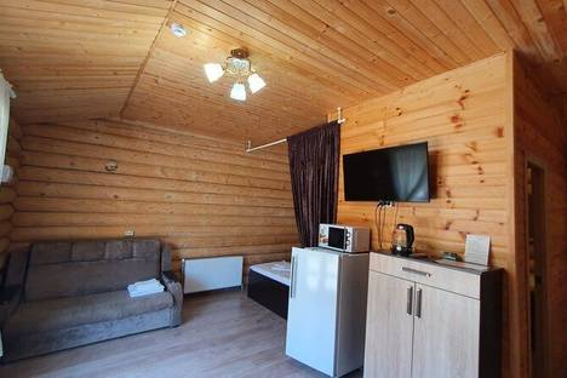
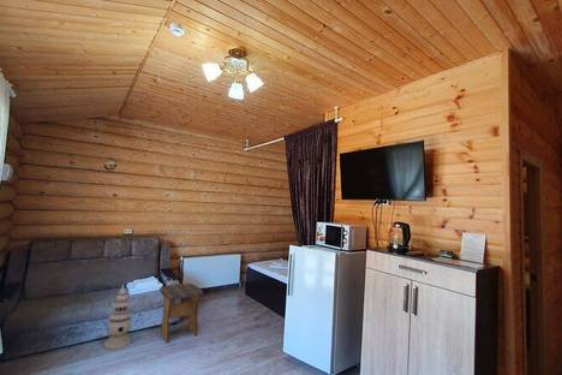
+ stool [159,282,204,344]
+ lantern [103,284,133,351]
